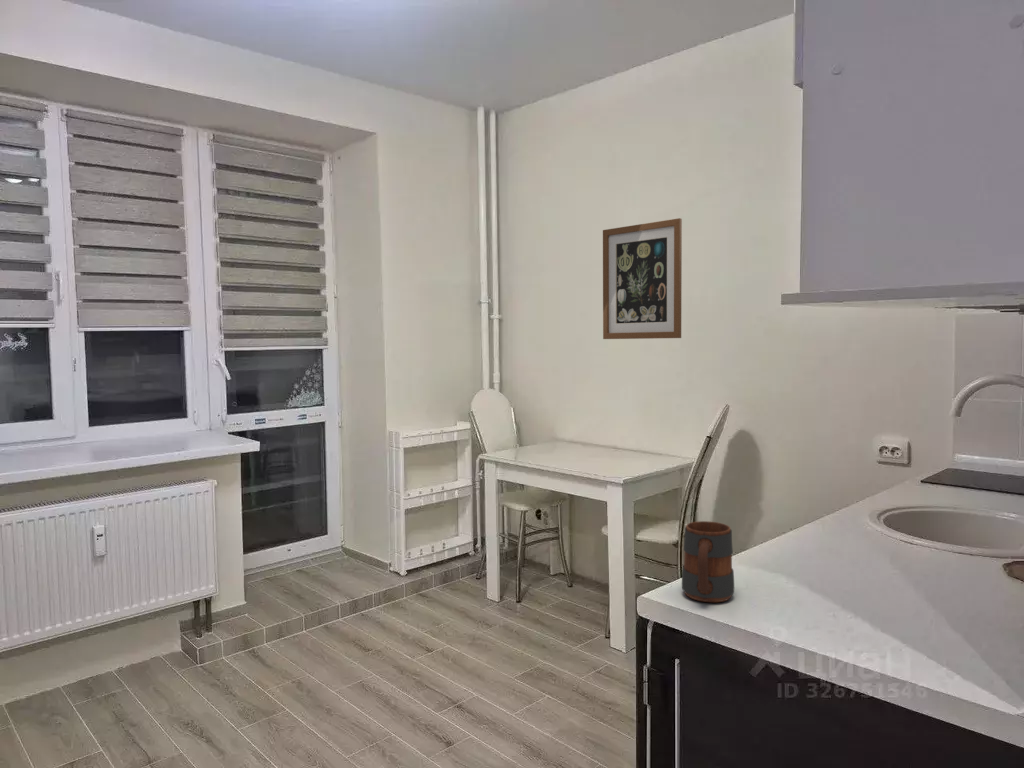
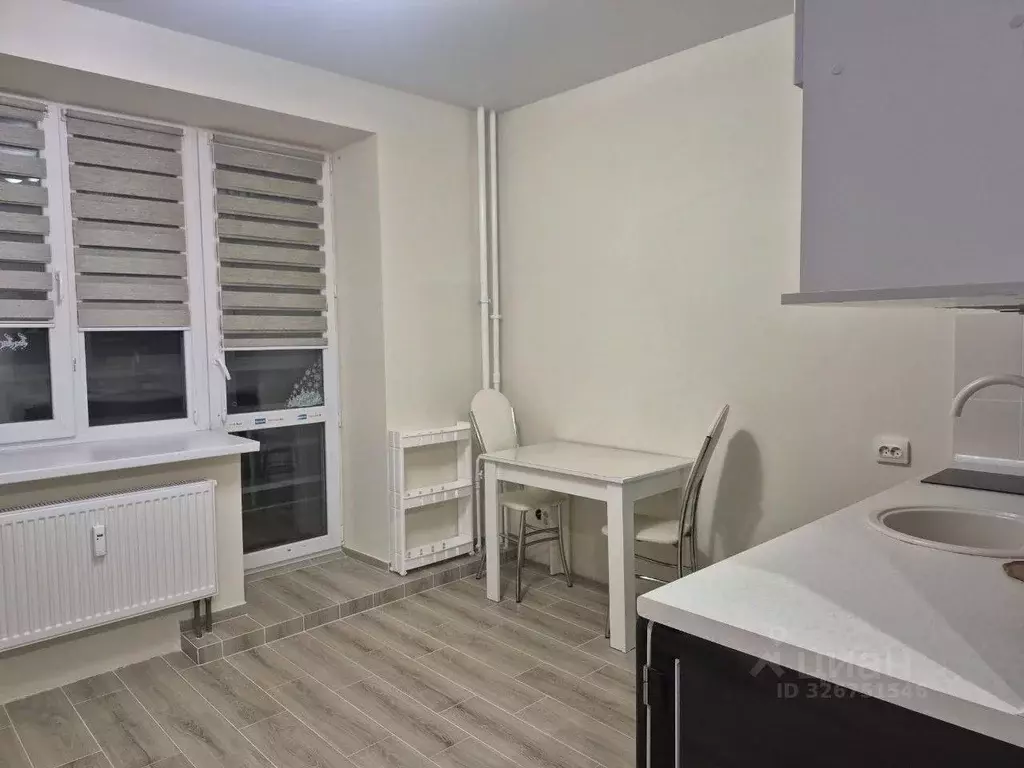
- mug [681,520,735,603]
- wall art [602,217,683,340]
